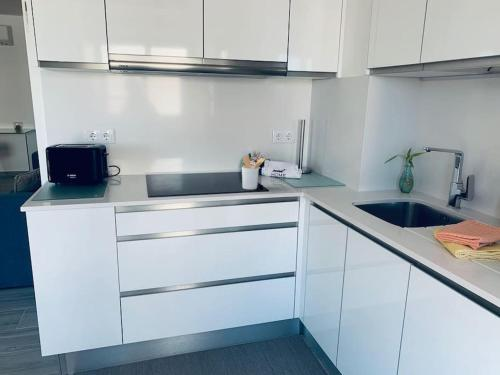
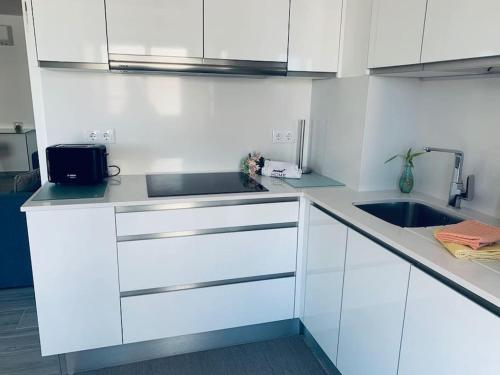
- utensil holder [241,155,267,190]
